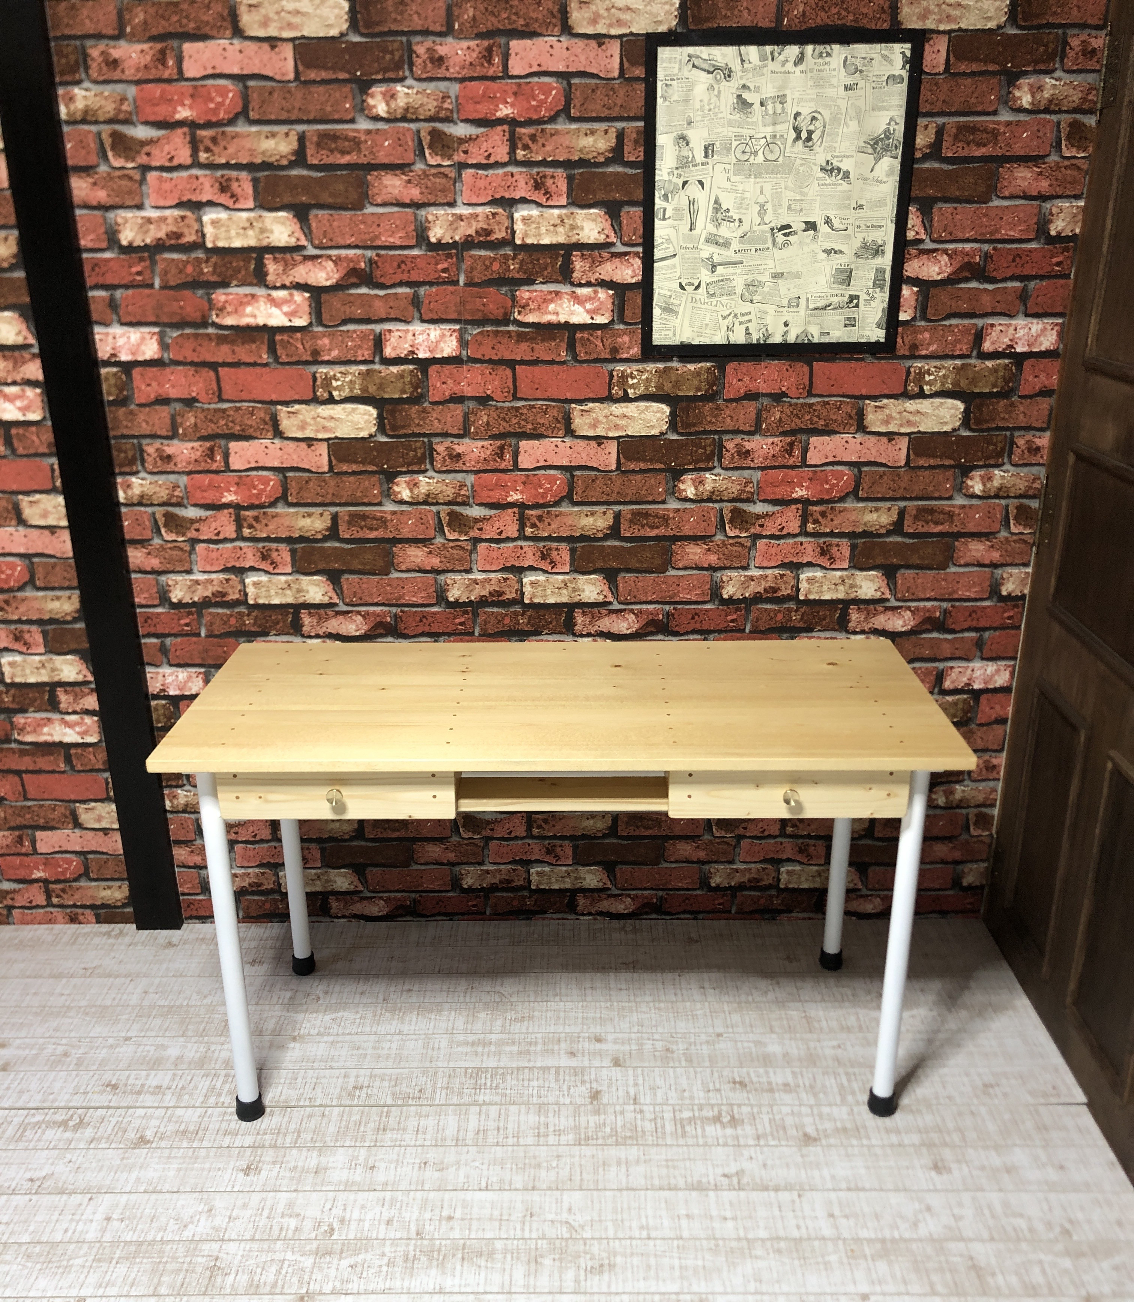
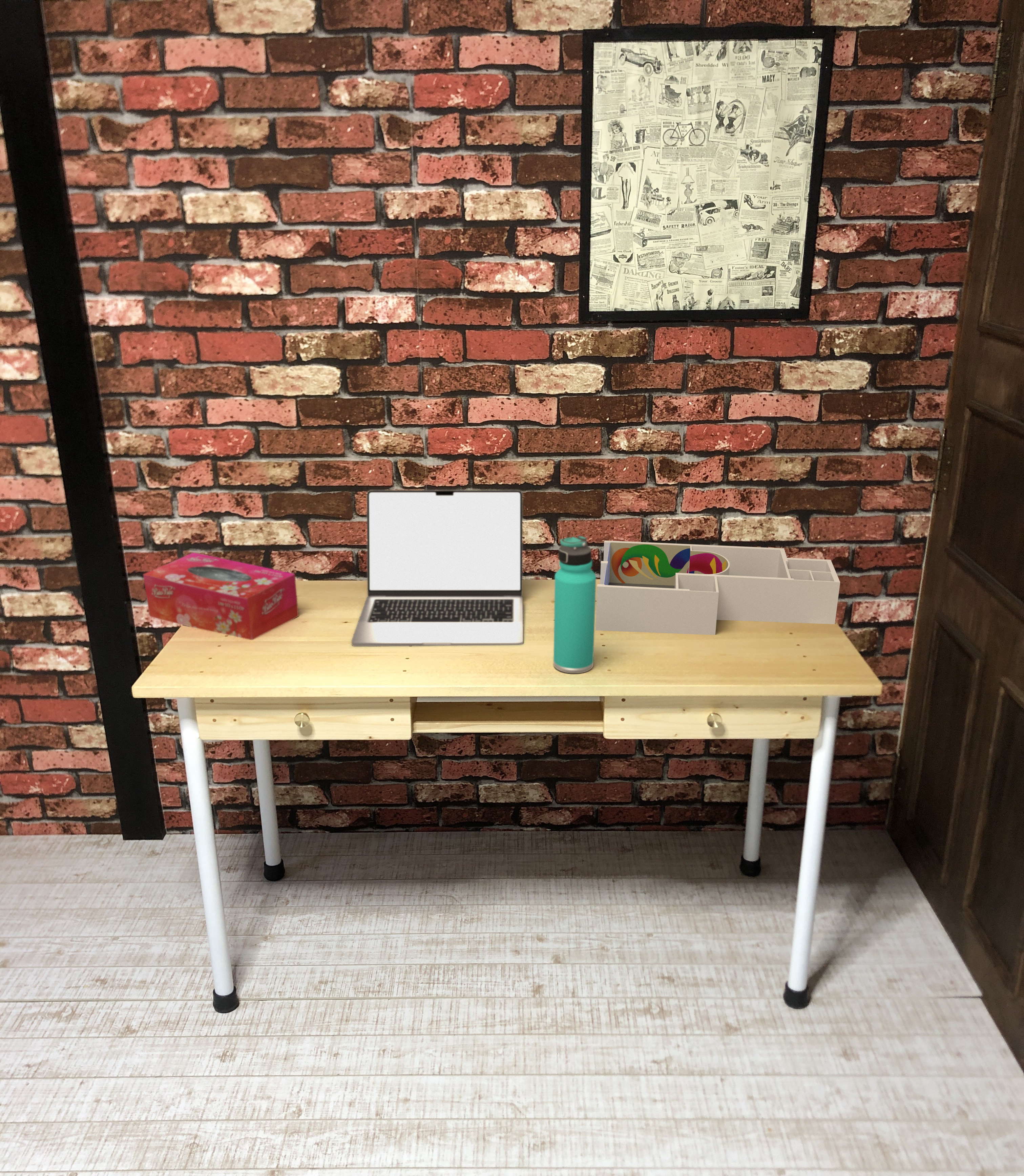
+ desk organizer [595,540,840,635]
+ thermos bottle [553,535,597,674]
+ tissue box [143,552,299,640]
+ laptop [351,490,523,647]
